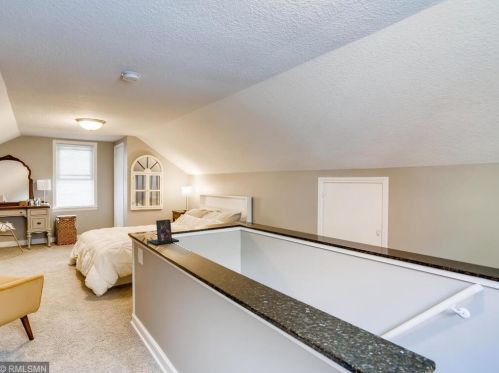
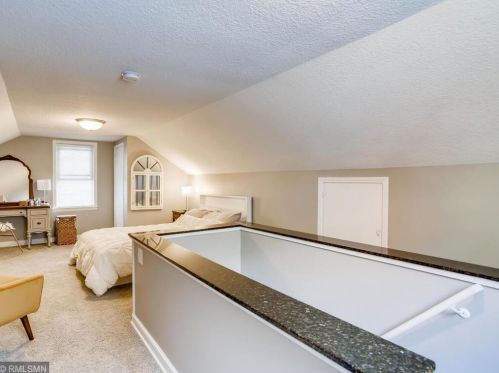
- photo frame [147,218,180,246]
